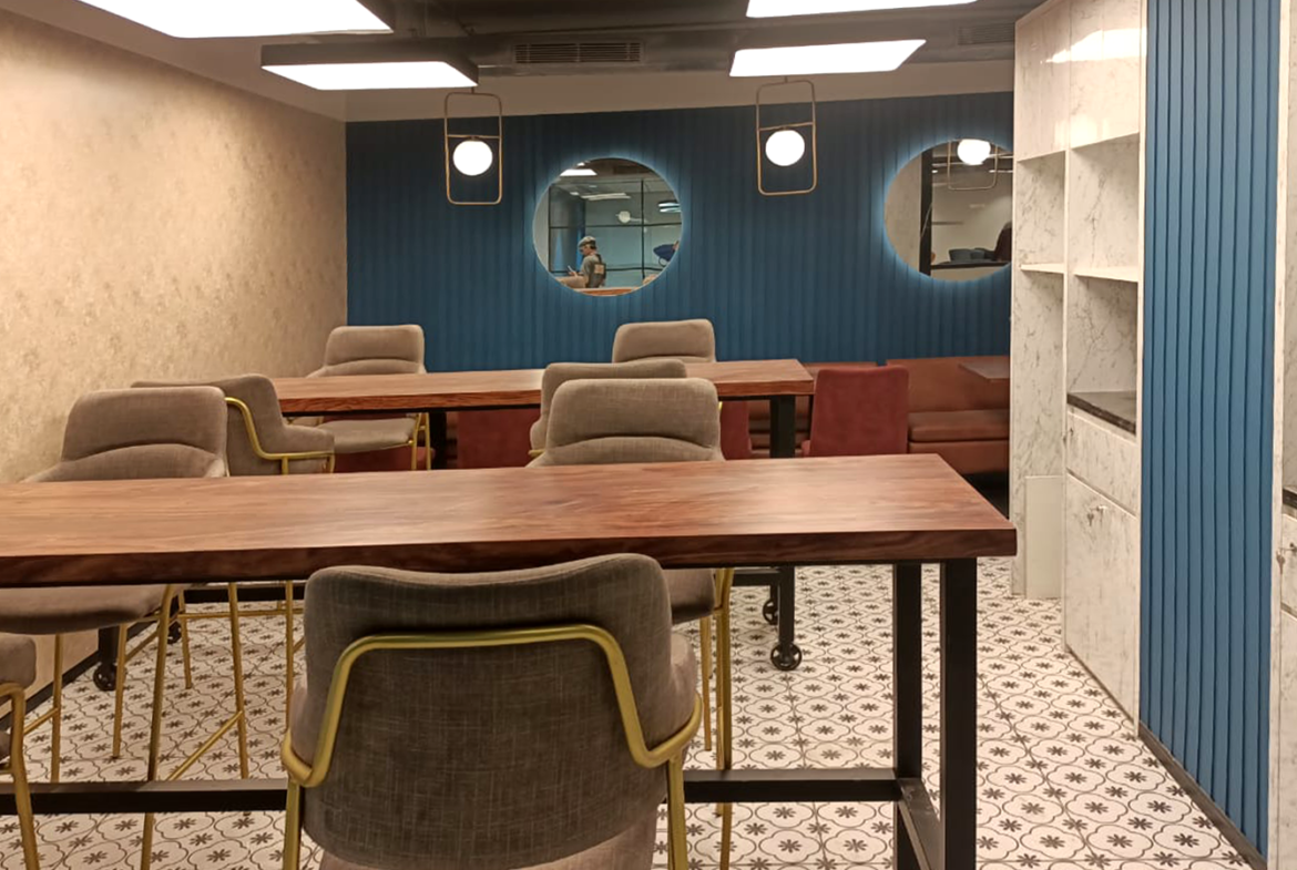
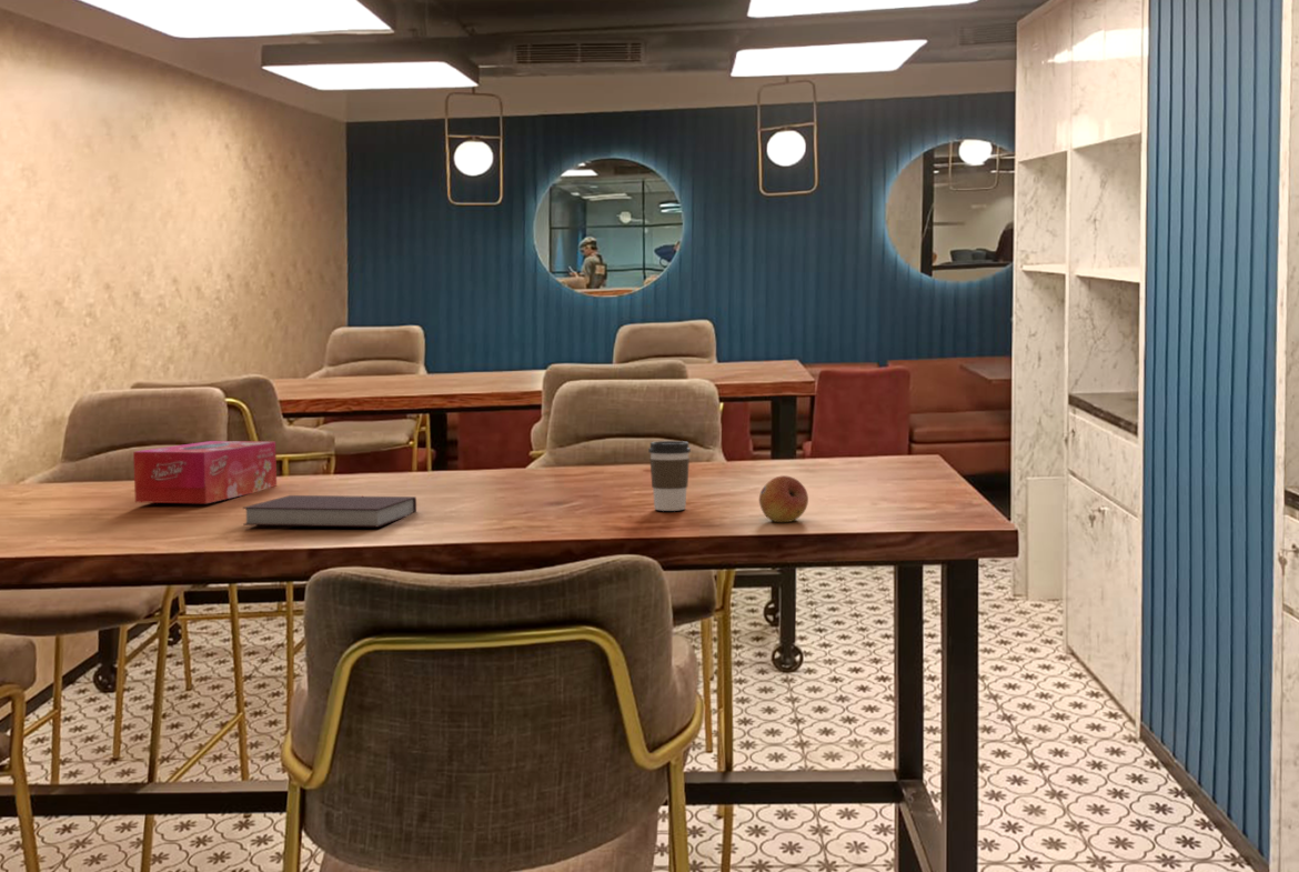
+ fruit [758,474,809,523]
+ tissue box [132,440,278,504]
+ coffee cup [647,440,692,512]
+ notebook [242,494,417,529]
